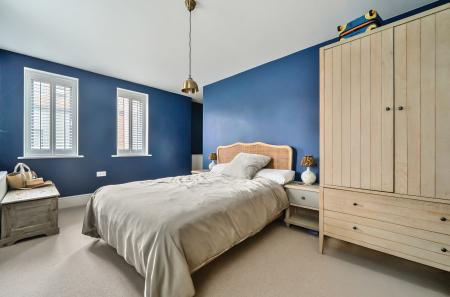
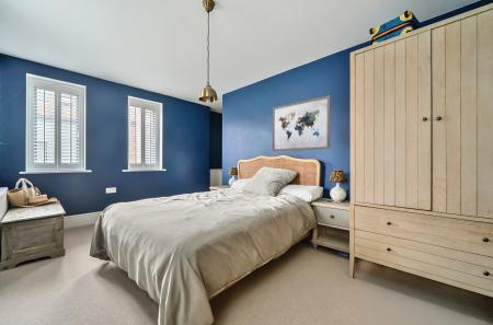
+ wall art [272,94,331,152]
